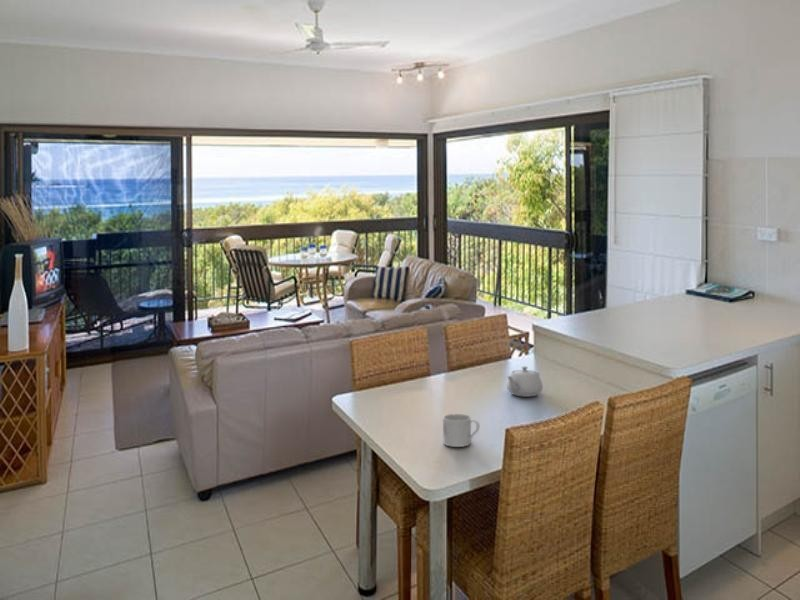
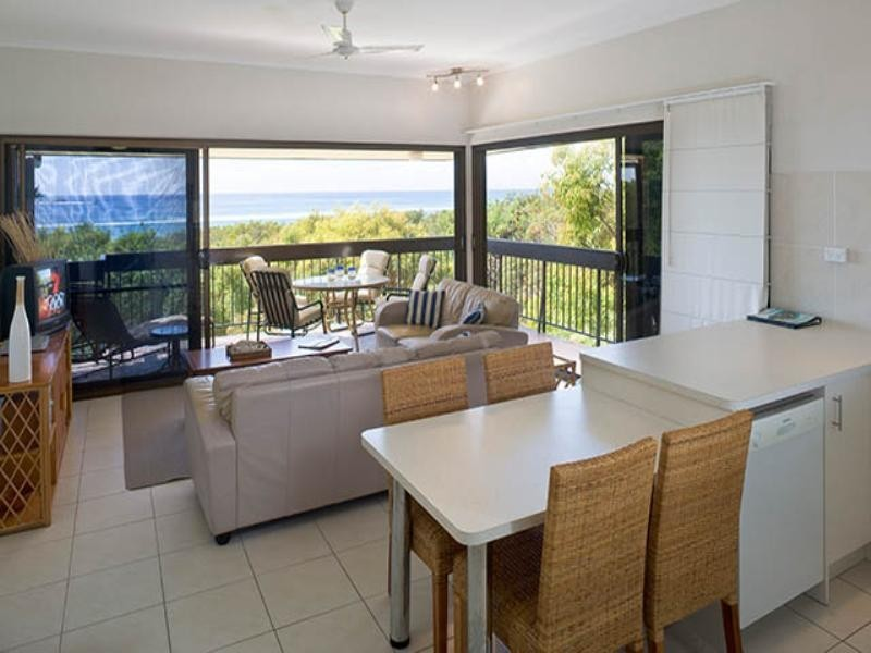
- mug [442,413,480,448]
- teapot [506,365,544,398]
